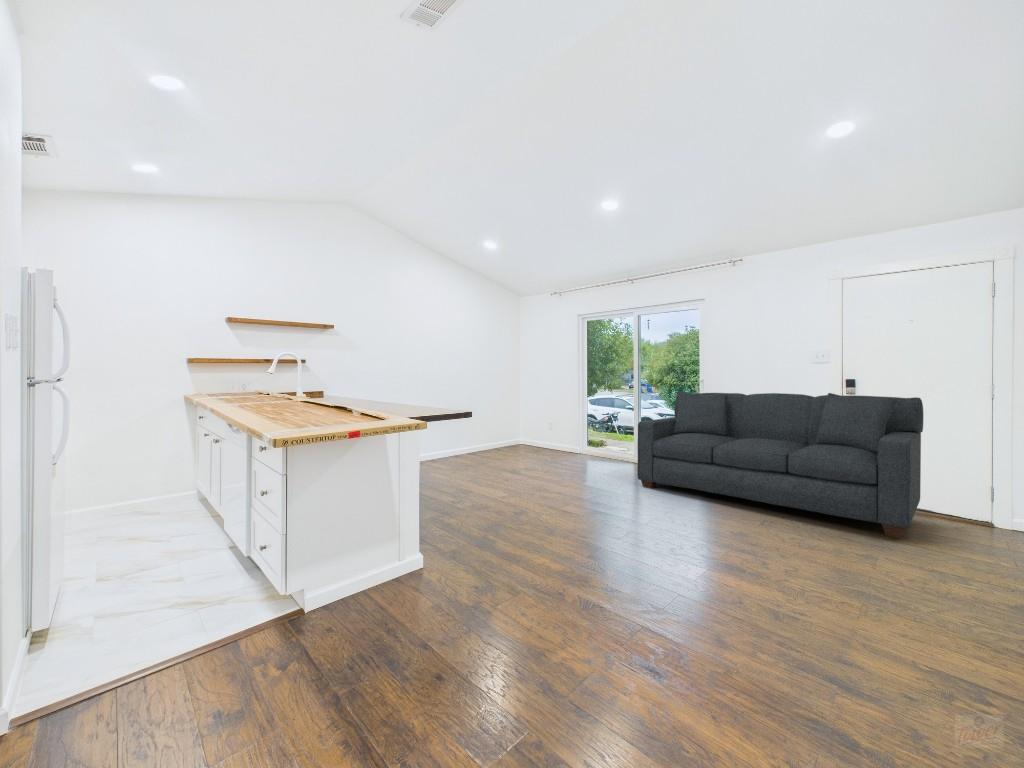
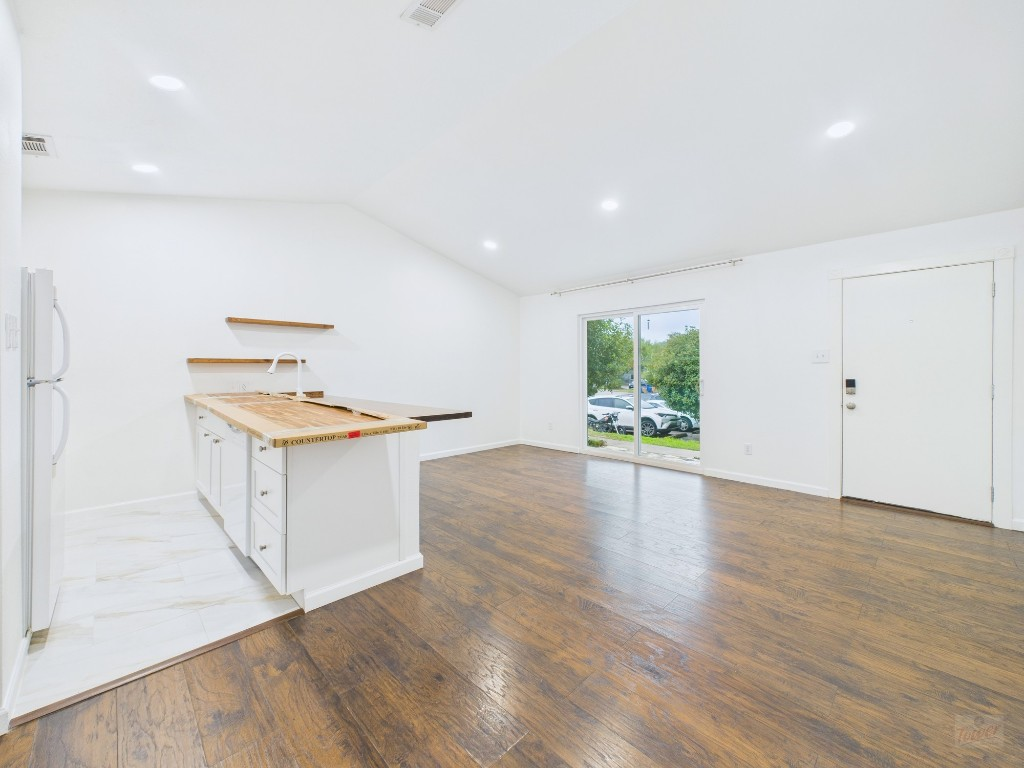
- sofa [637,390,924,539]
